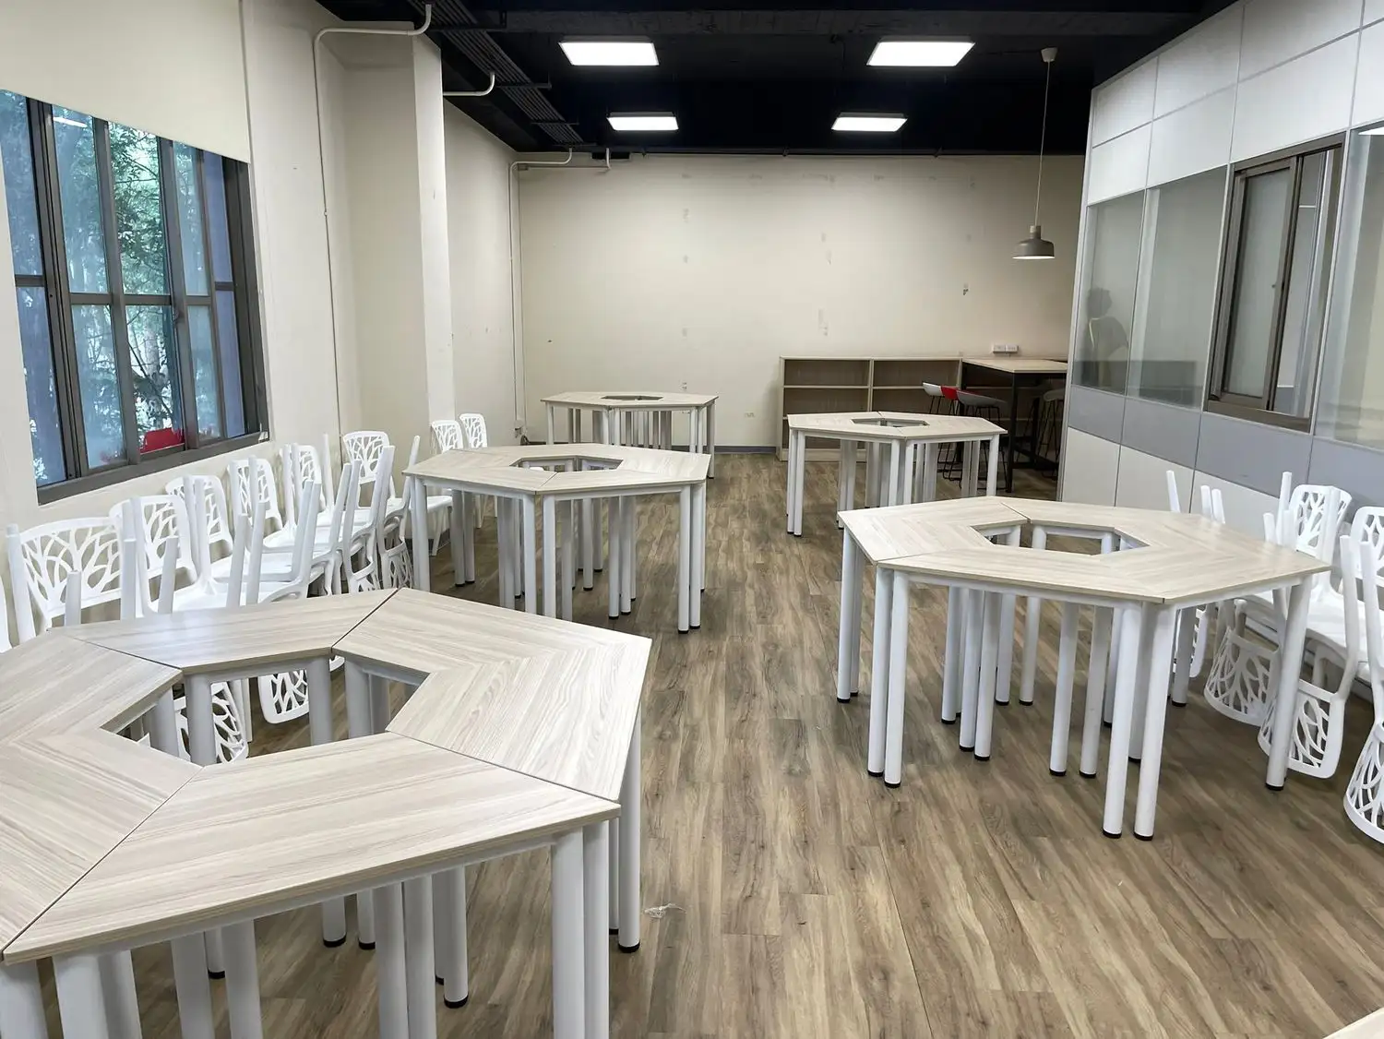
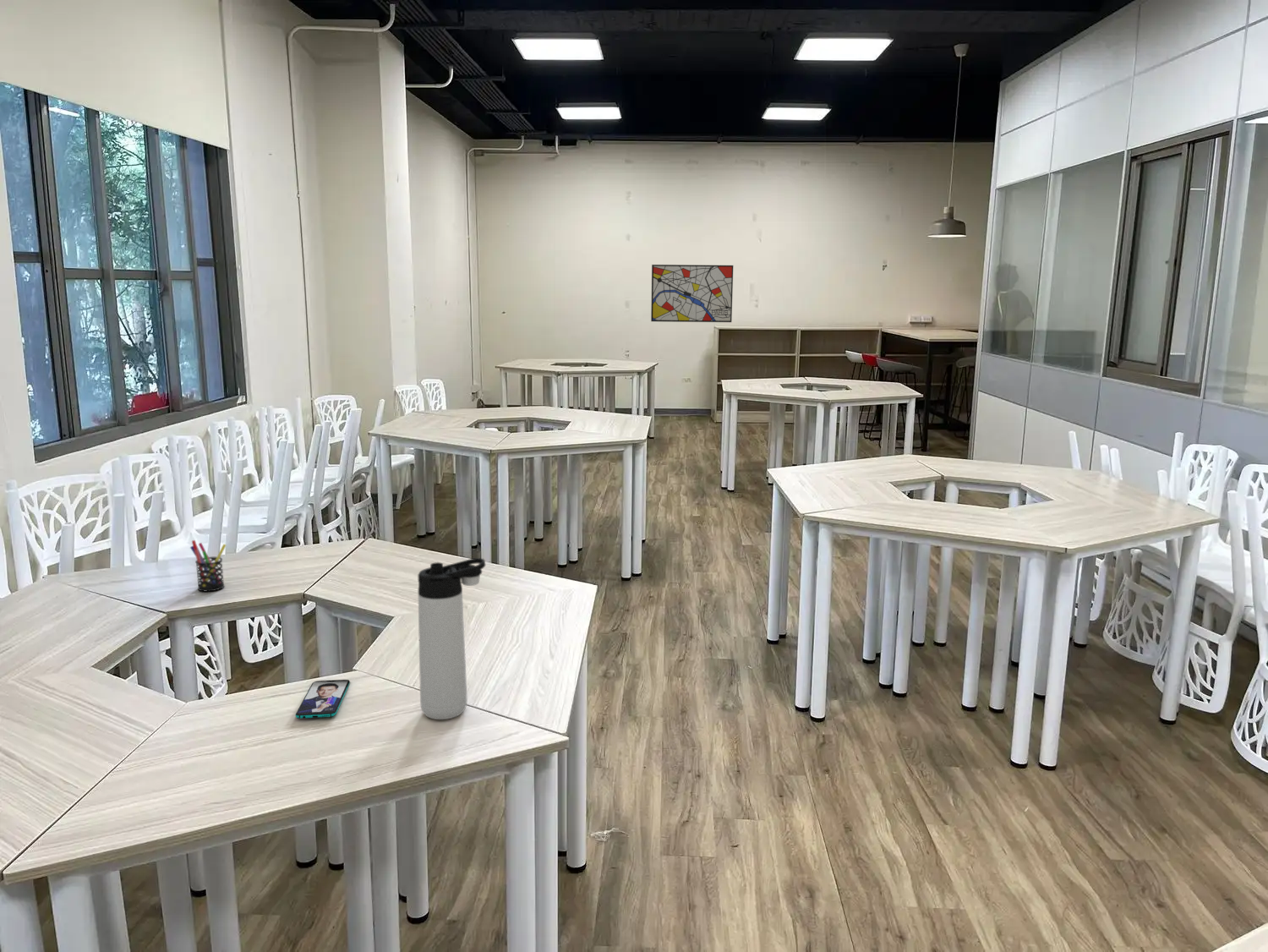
+ smartphone [294,679,351,719]
+ wall art [650,264,734,323]
+ pen holder [189,539,227,593]
+ thermos bottle [417,557,486,720]
